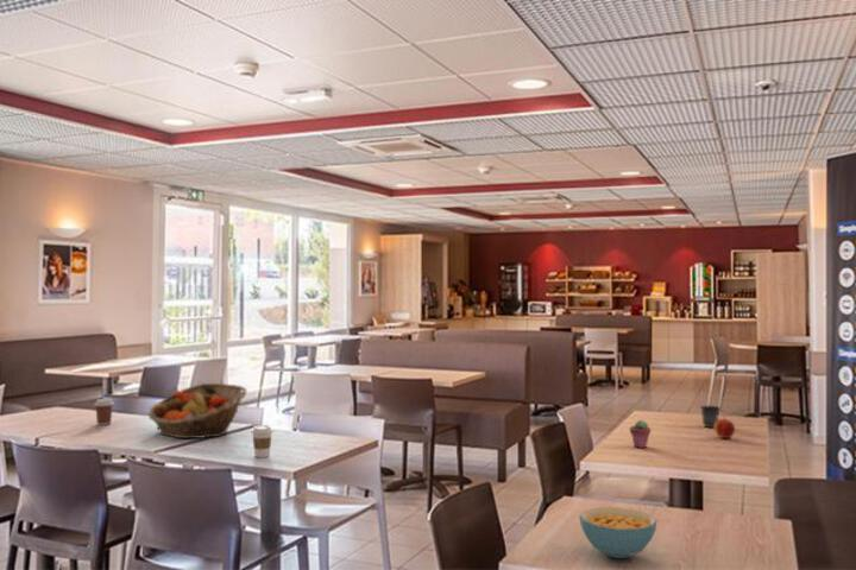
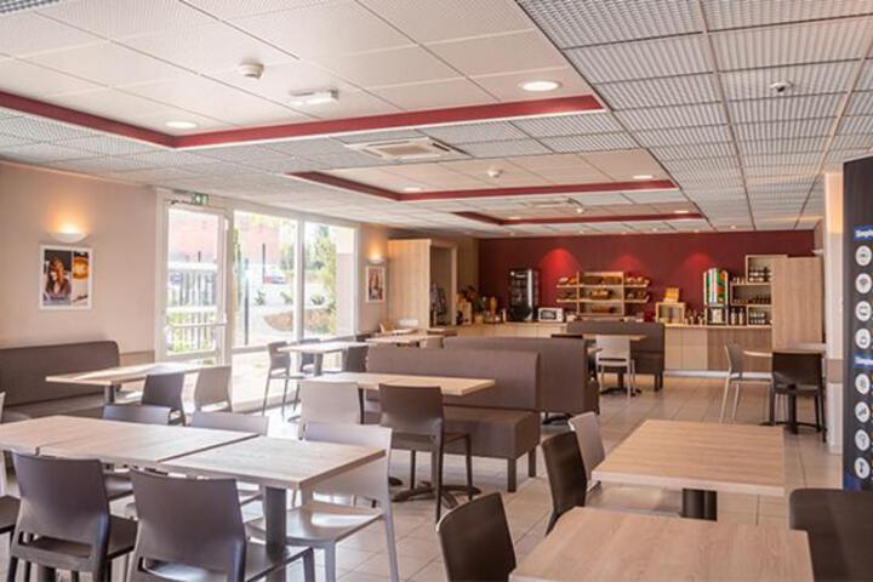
- fruit basket [146,382,248,439]
- coffee cup [250,424,275,458]
- coffee cup [93,398,115,426]
- potted succulent [629,419,652,449]
- cereal bowl [578,506,657,559]
- apple [713,416,736,439]
- mug [699,405,722,429]
